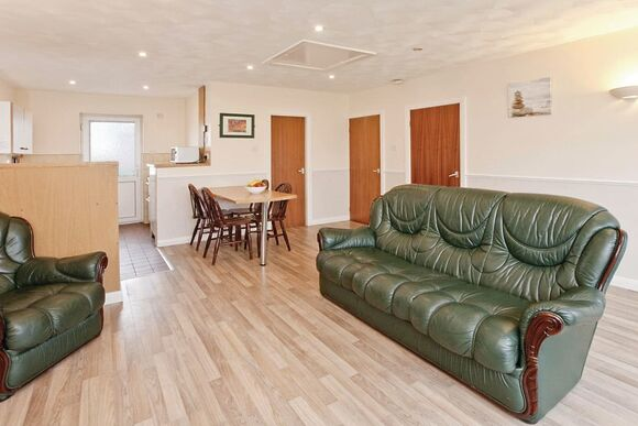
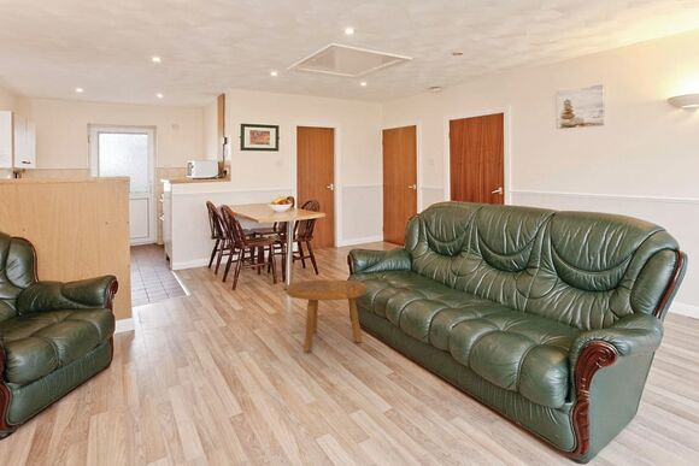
+ footstool [284,278,368,352]
